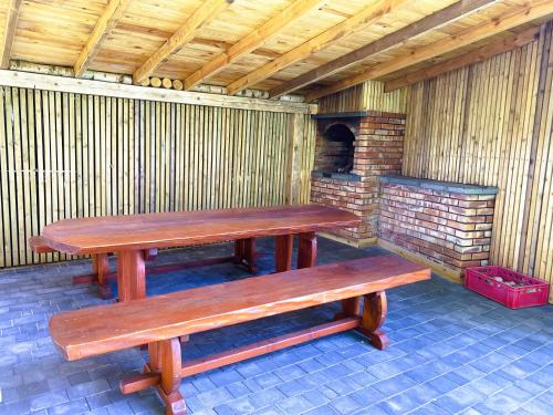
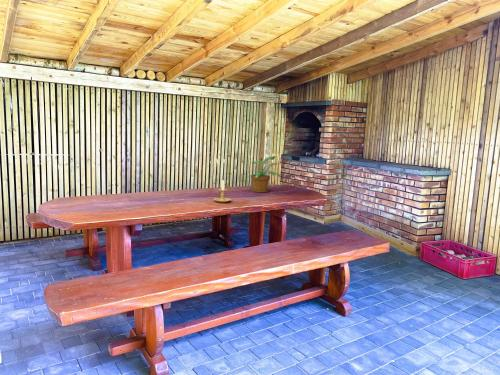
+ potted plant [247,155,282,193]
+ candle holder [213,179,232,203]
